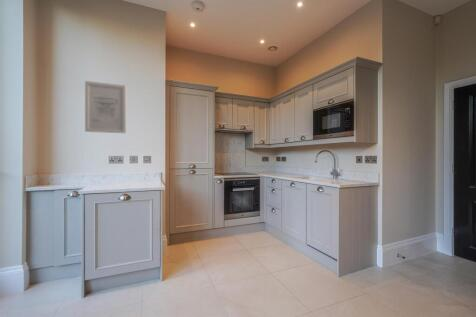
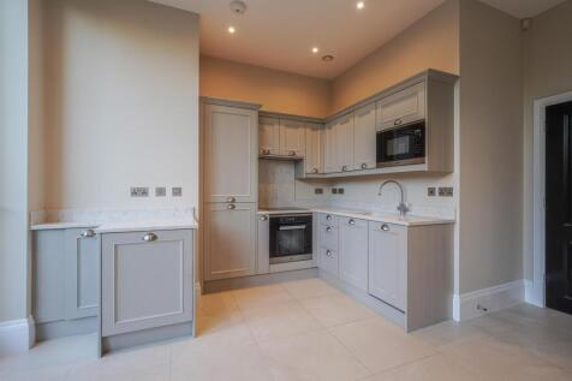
- wall art [84,80,127,134]
